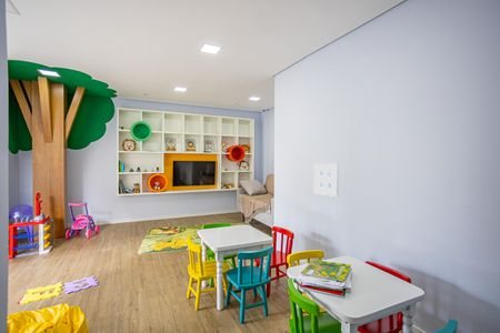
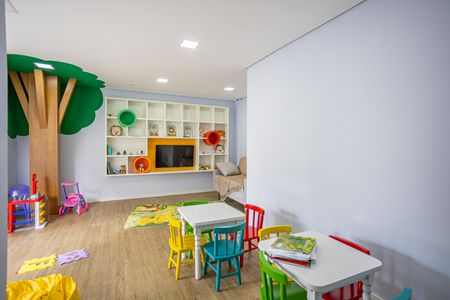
- wall art [313,162,340,198]
